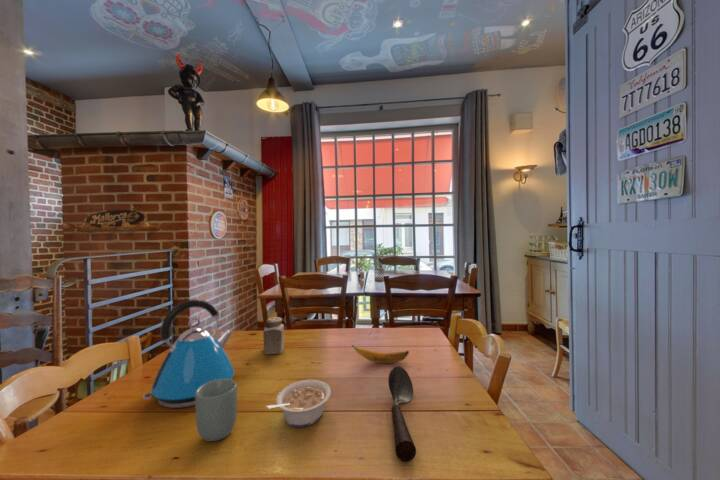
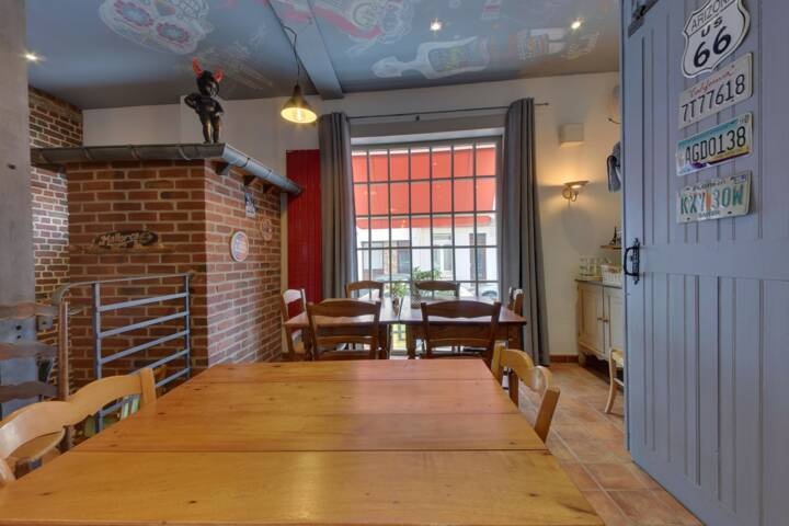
- kettle [142,299,235,409]
- banana [351,344,410,364]
- legume [265,379,332,428]
- cup [194,379,238,442]
- salt shaker [262,316,285,355]
- spoon [387,365,417,463]
